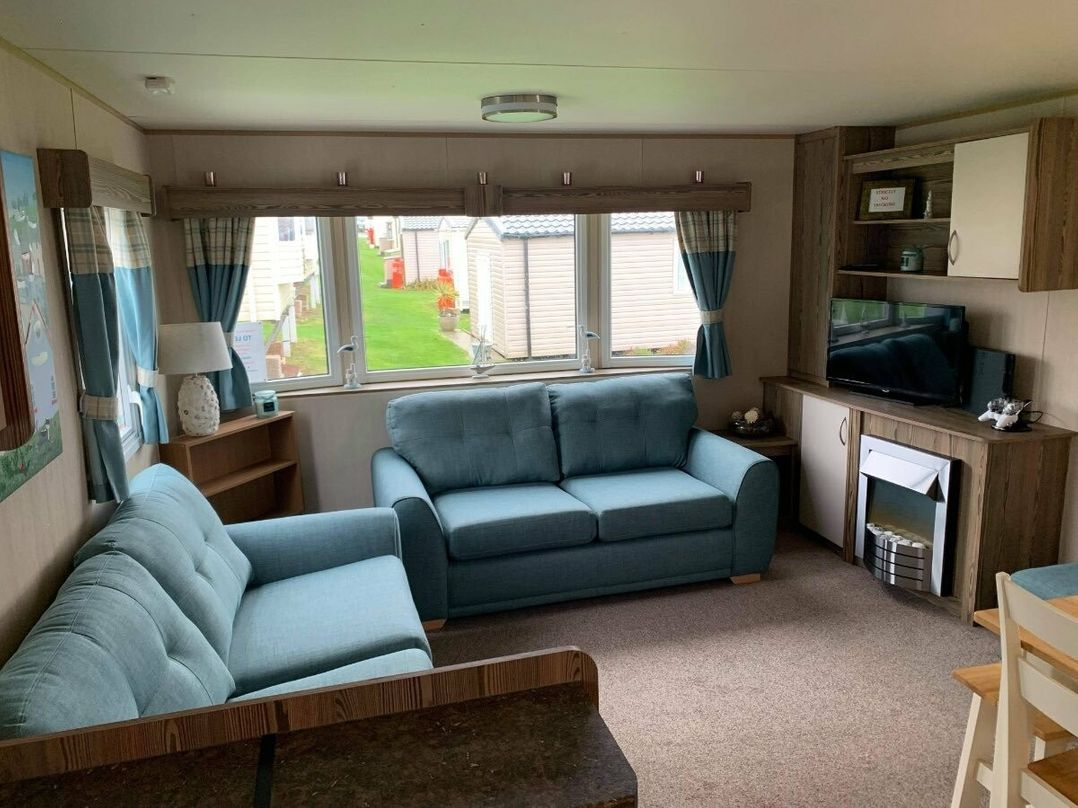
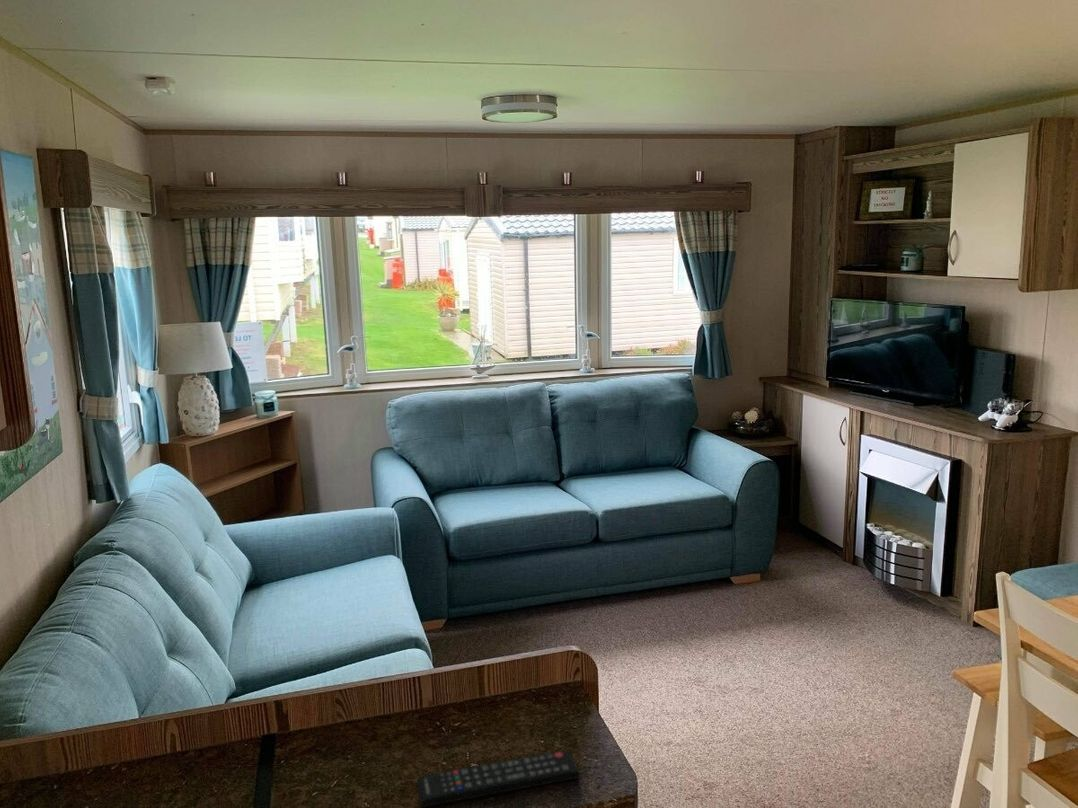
+ remote control [416,749,582,808]
